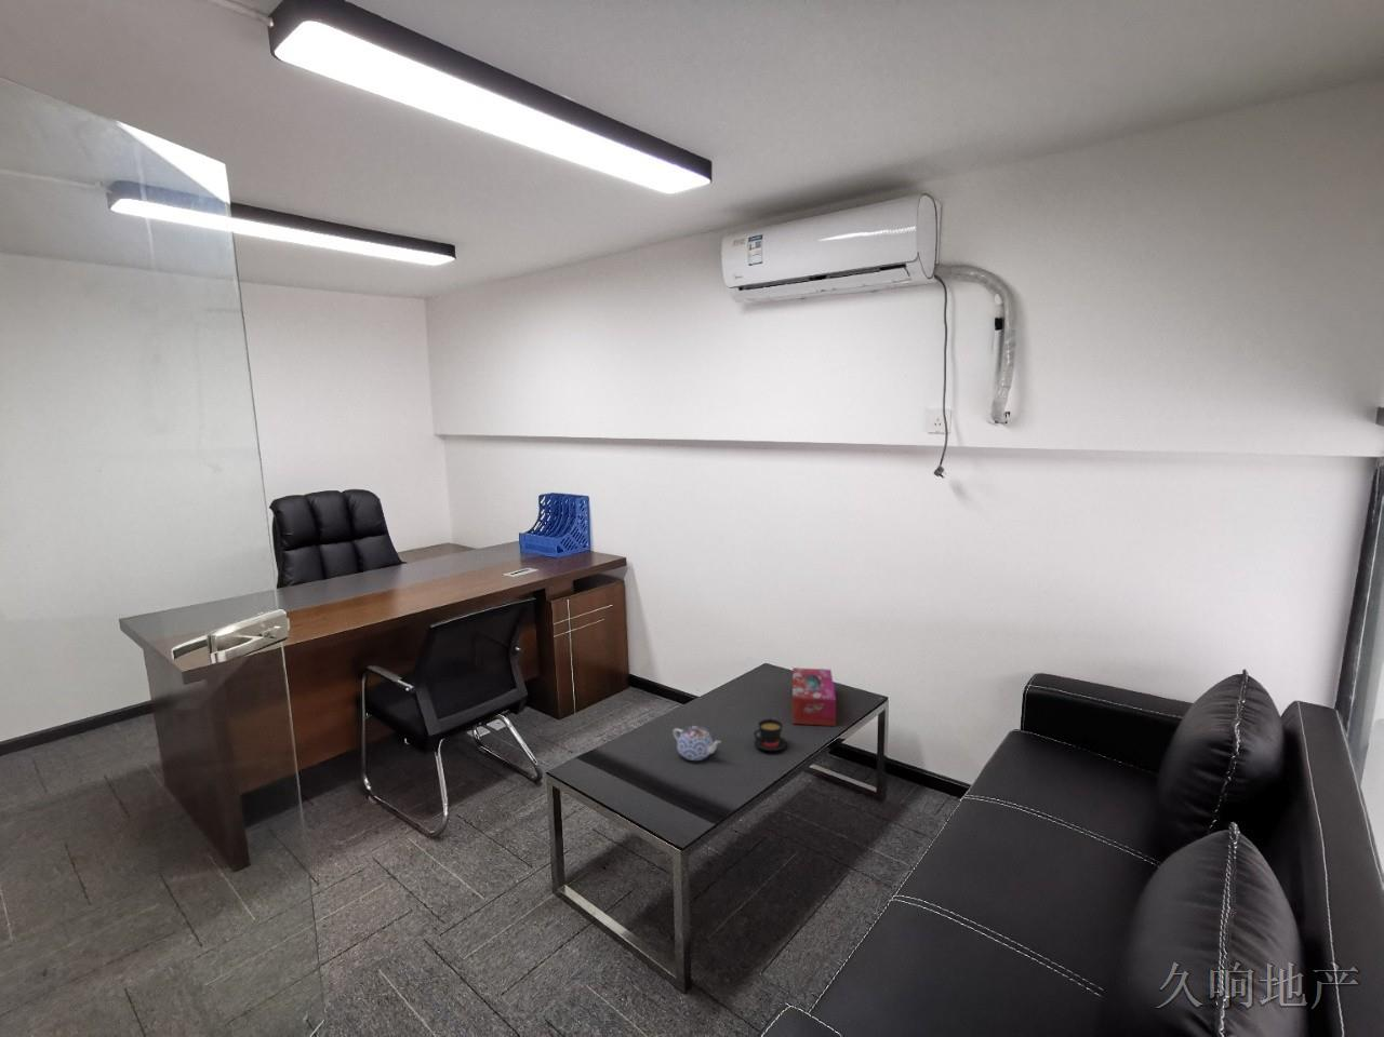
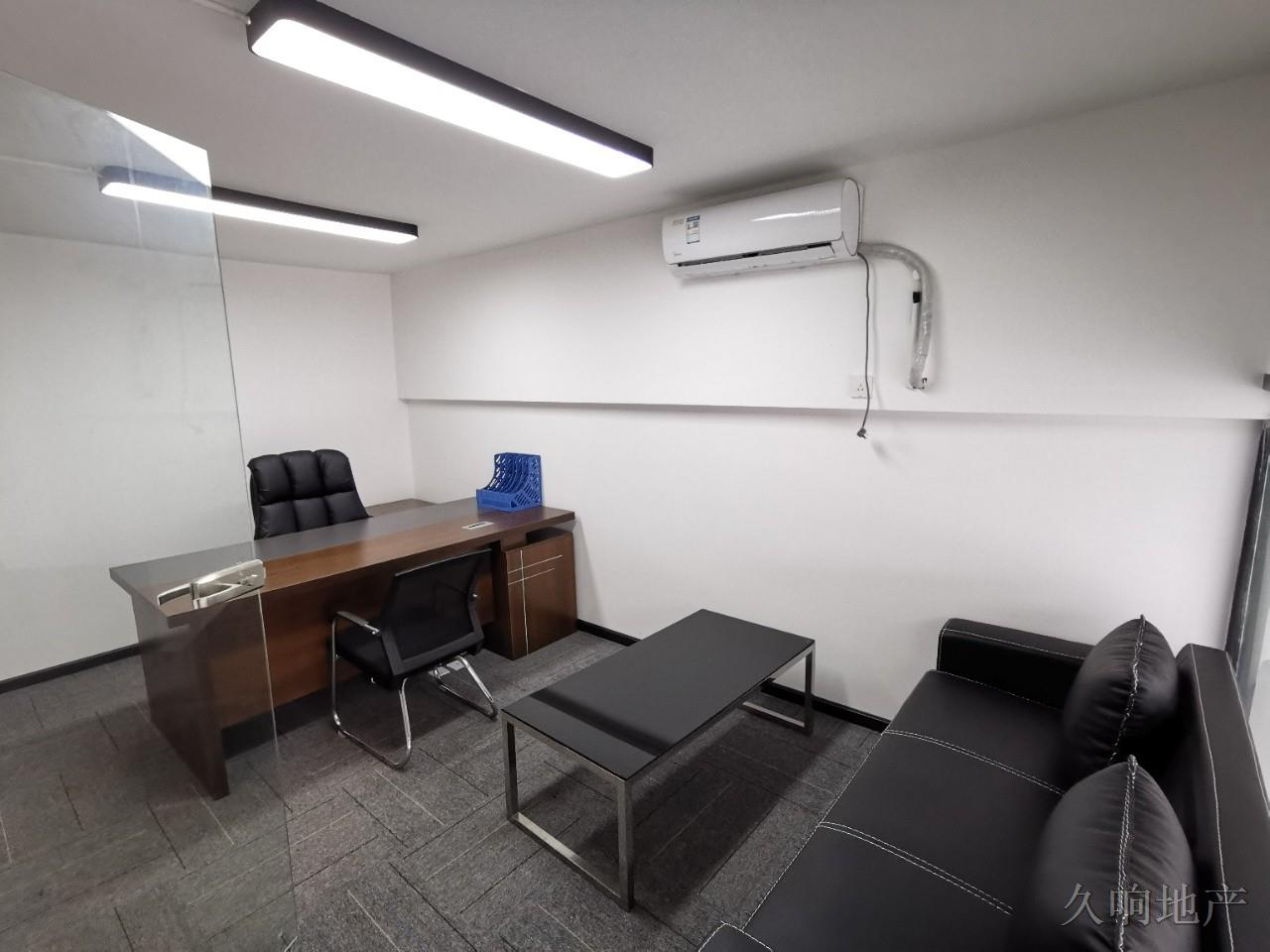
- teacup [753,718,788,752]
- teapot [671,724,723,761]
- tissue box [791,667,837,727]
